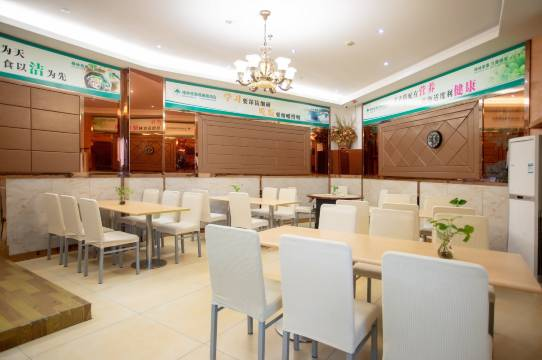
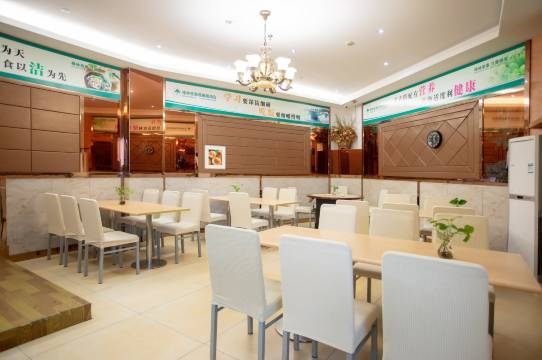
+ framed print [204,144,226,170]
